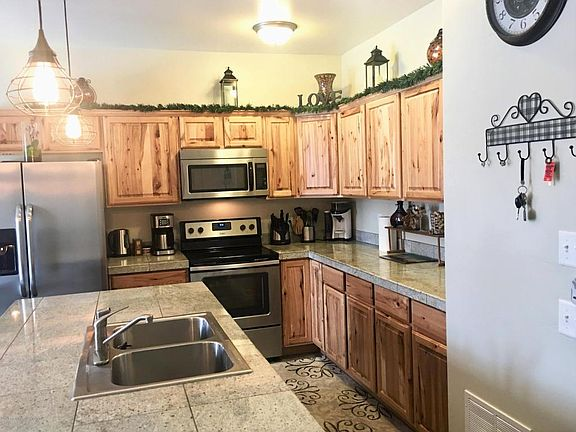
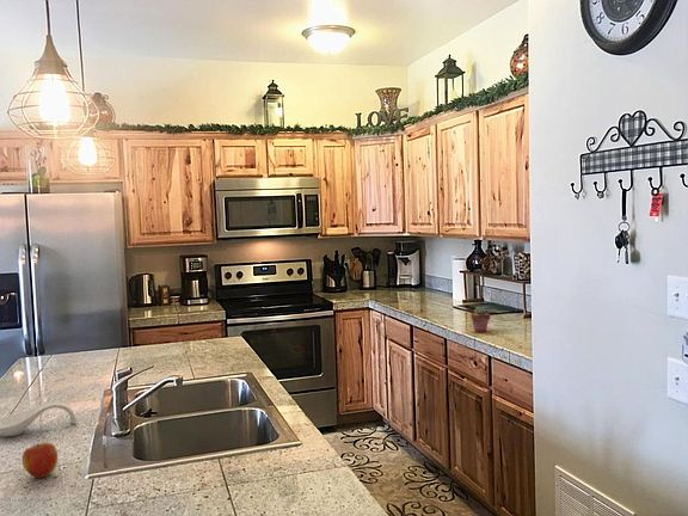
+ potted succulent [469,306,491,333]
+ apple [22,438,59,479]
+ spoon rest [0,401,78,438]
